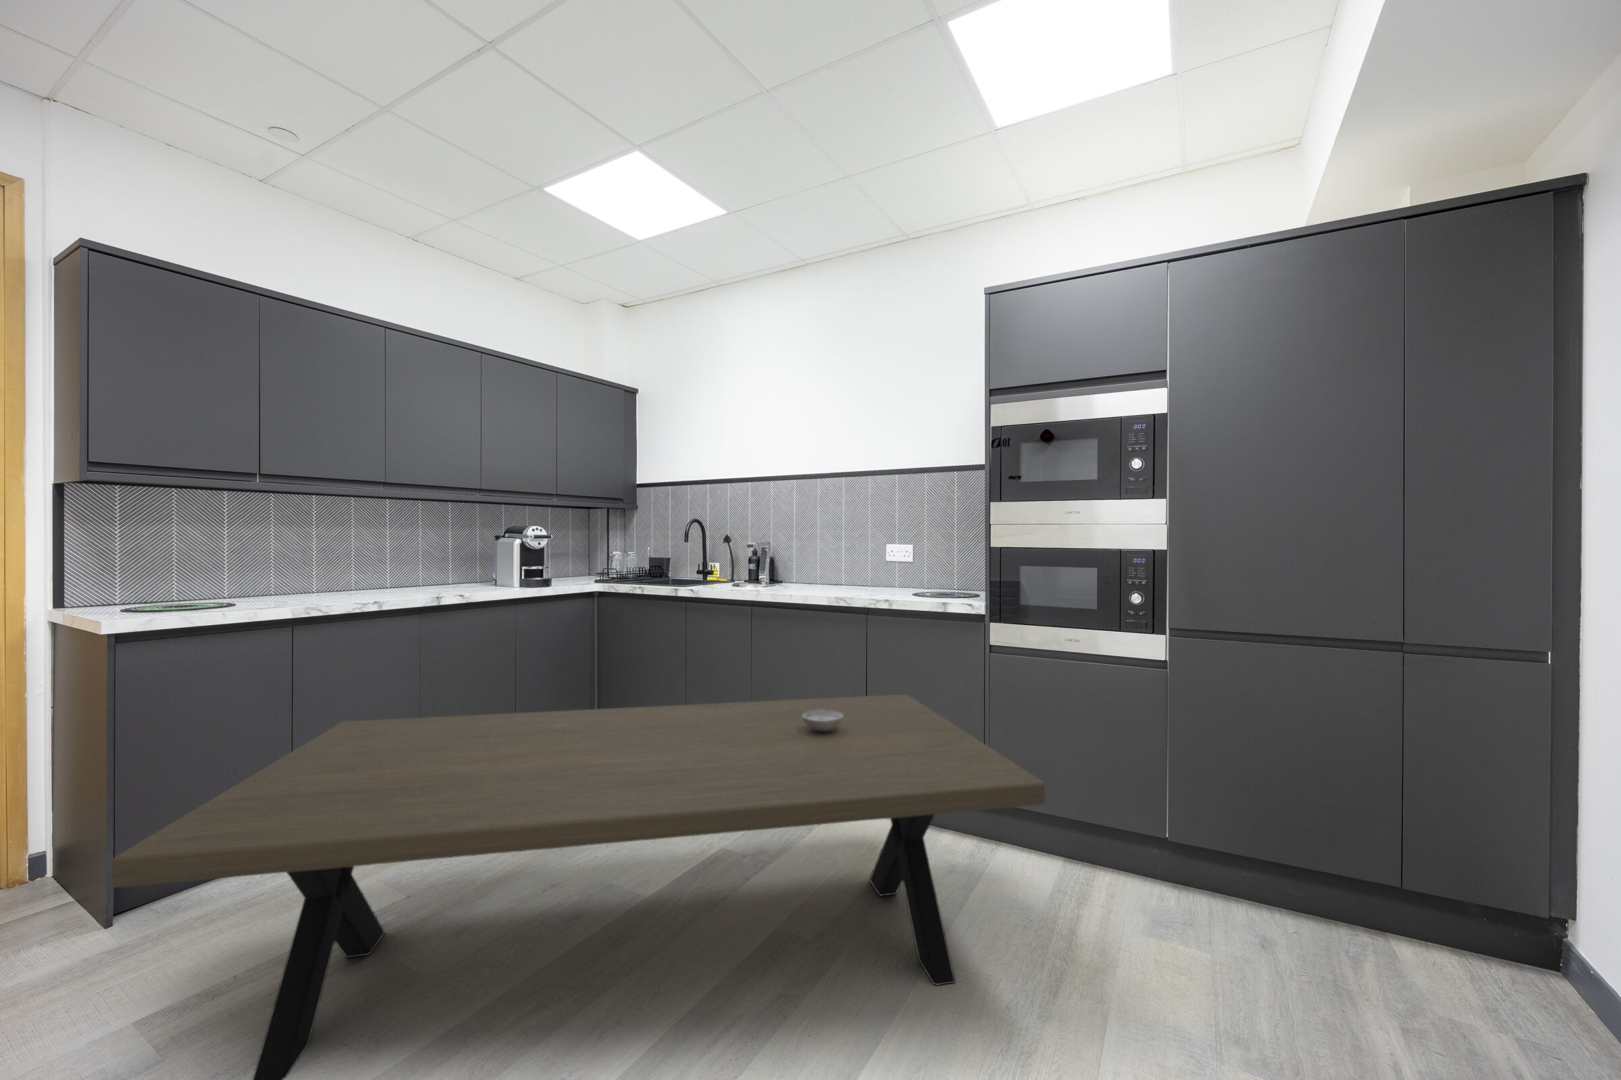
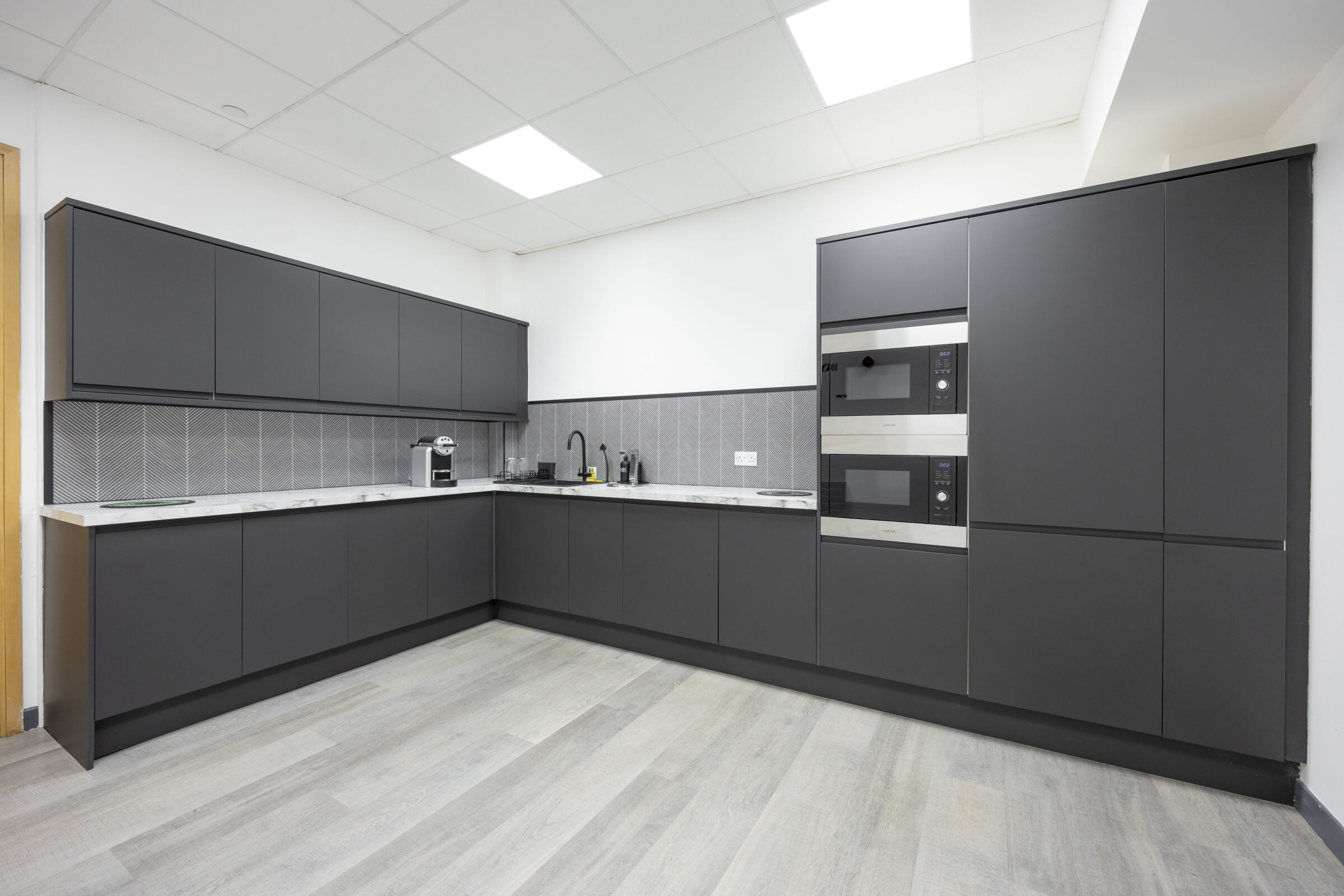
- bowl [802,710,843,732]
- dining table [110,693,1046,1080]
